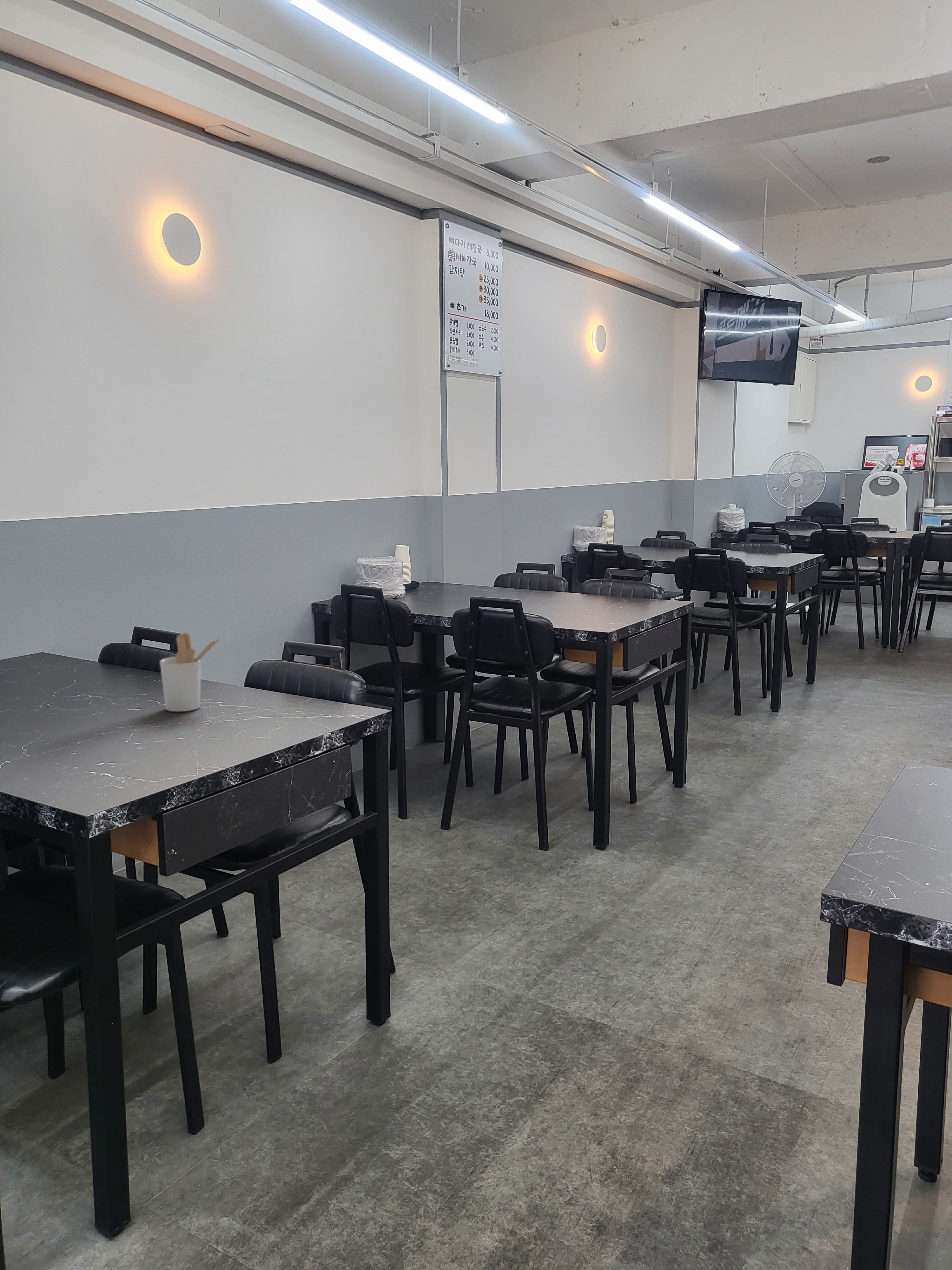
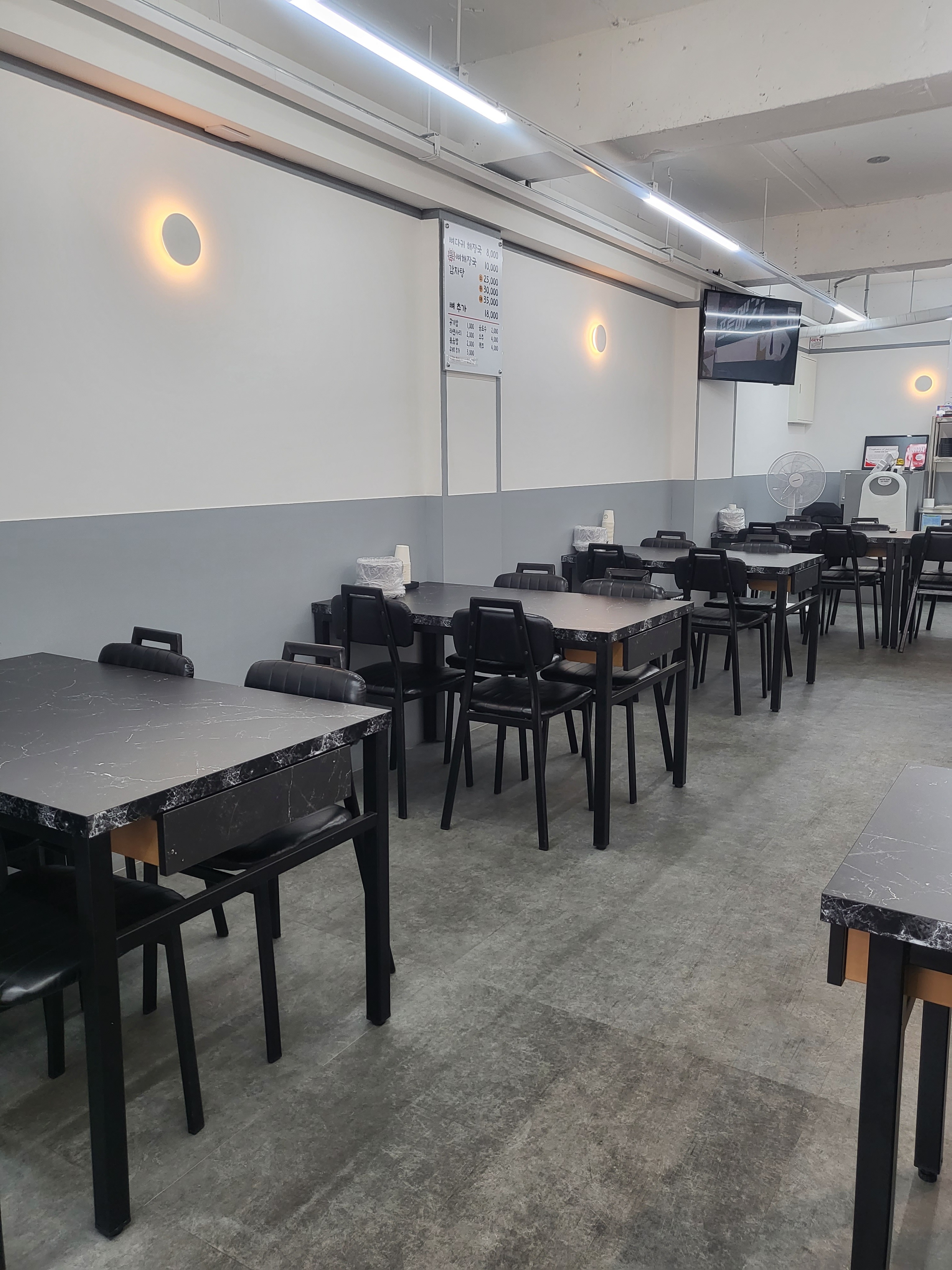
- utensil holder [160,632,221,712]
